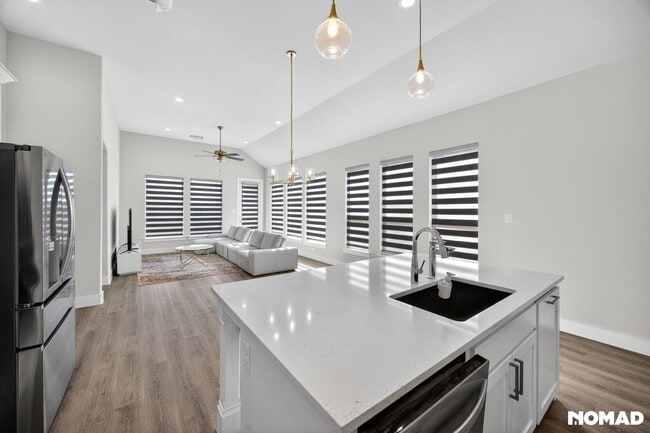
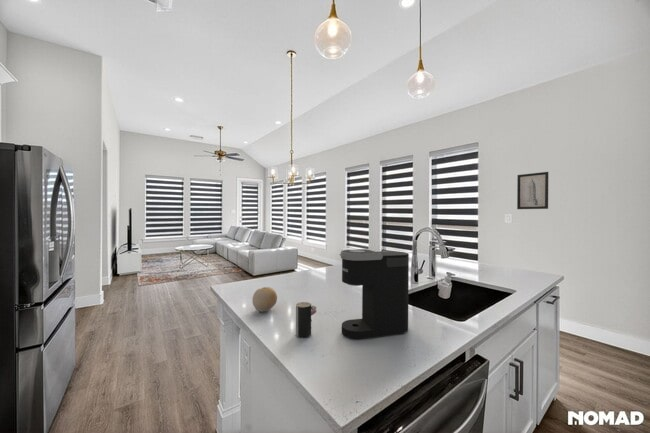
+ coffee maker [339,248,410,340]
+ cup [295,301,317,339]
+ fruit [251,286,278,312]
+ wall art [516,171,549,210]
